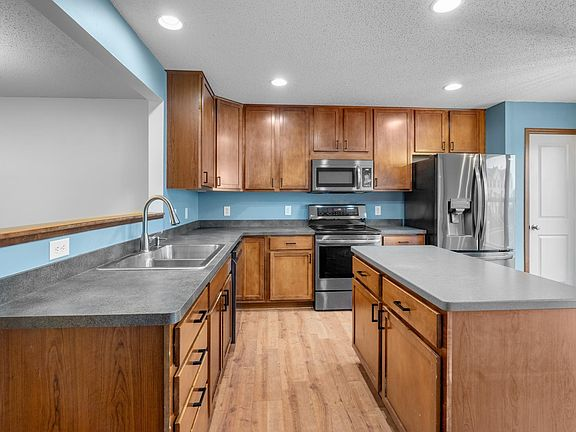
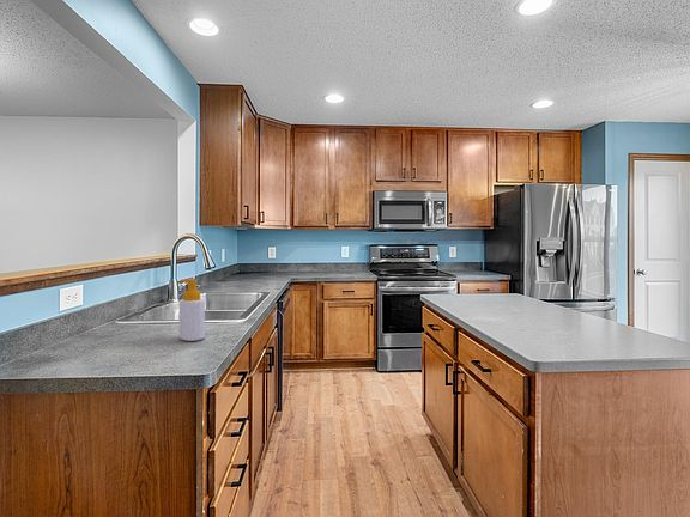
+ soap bottle [178,279,206,342]
